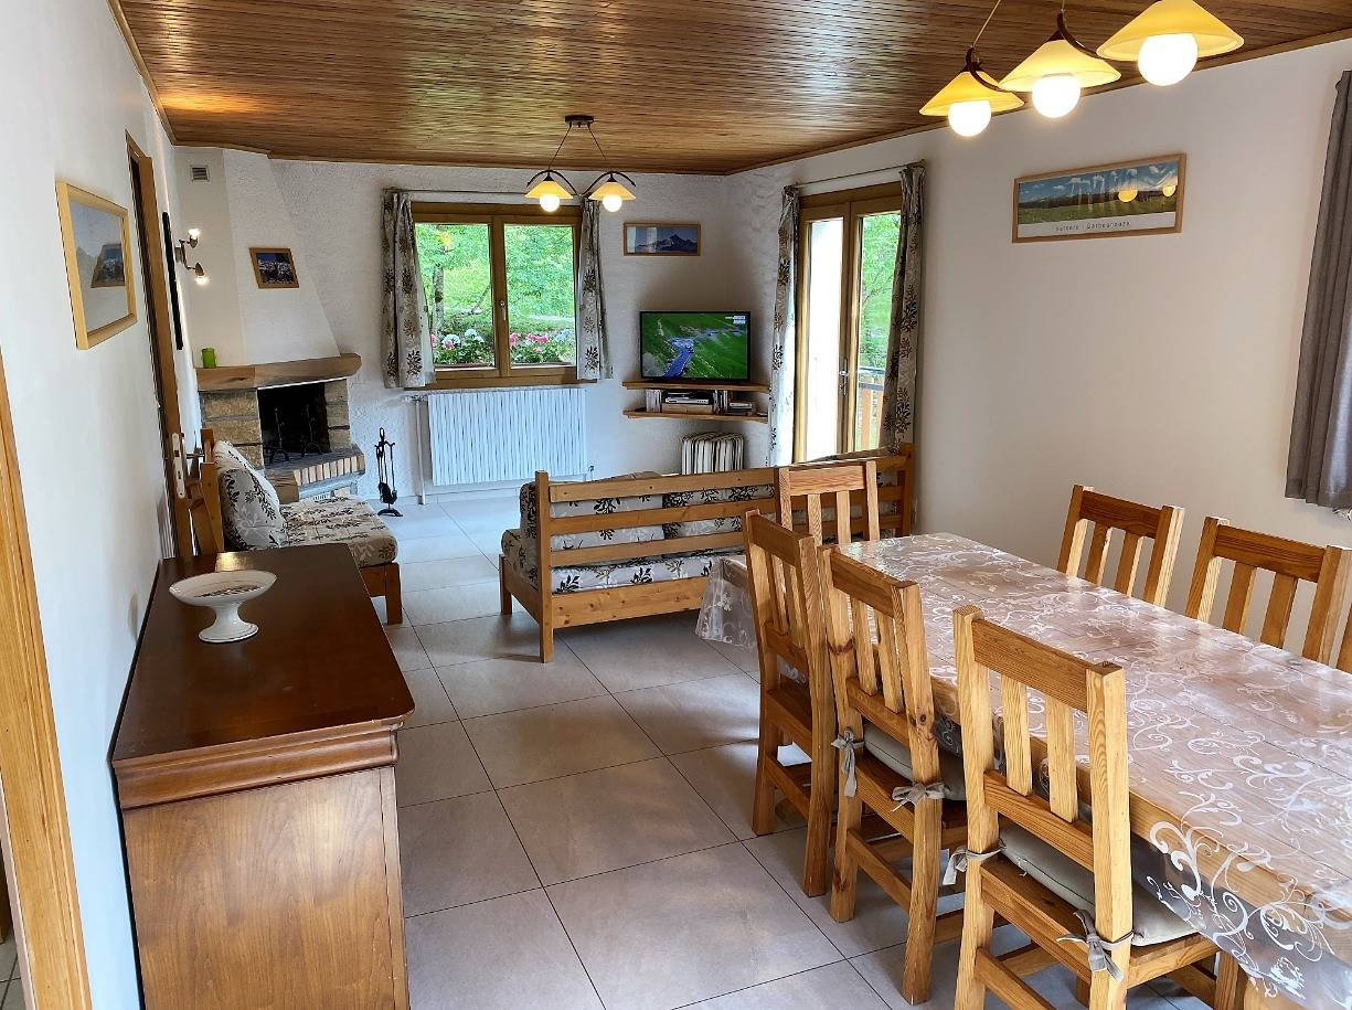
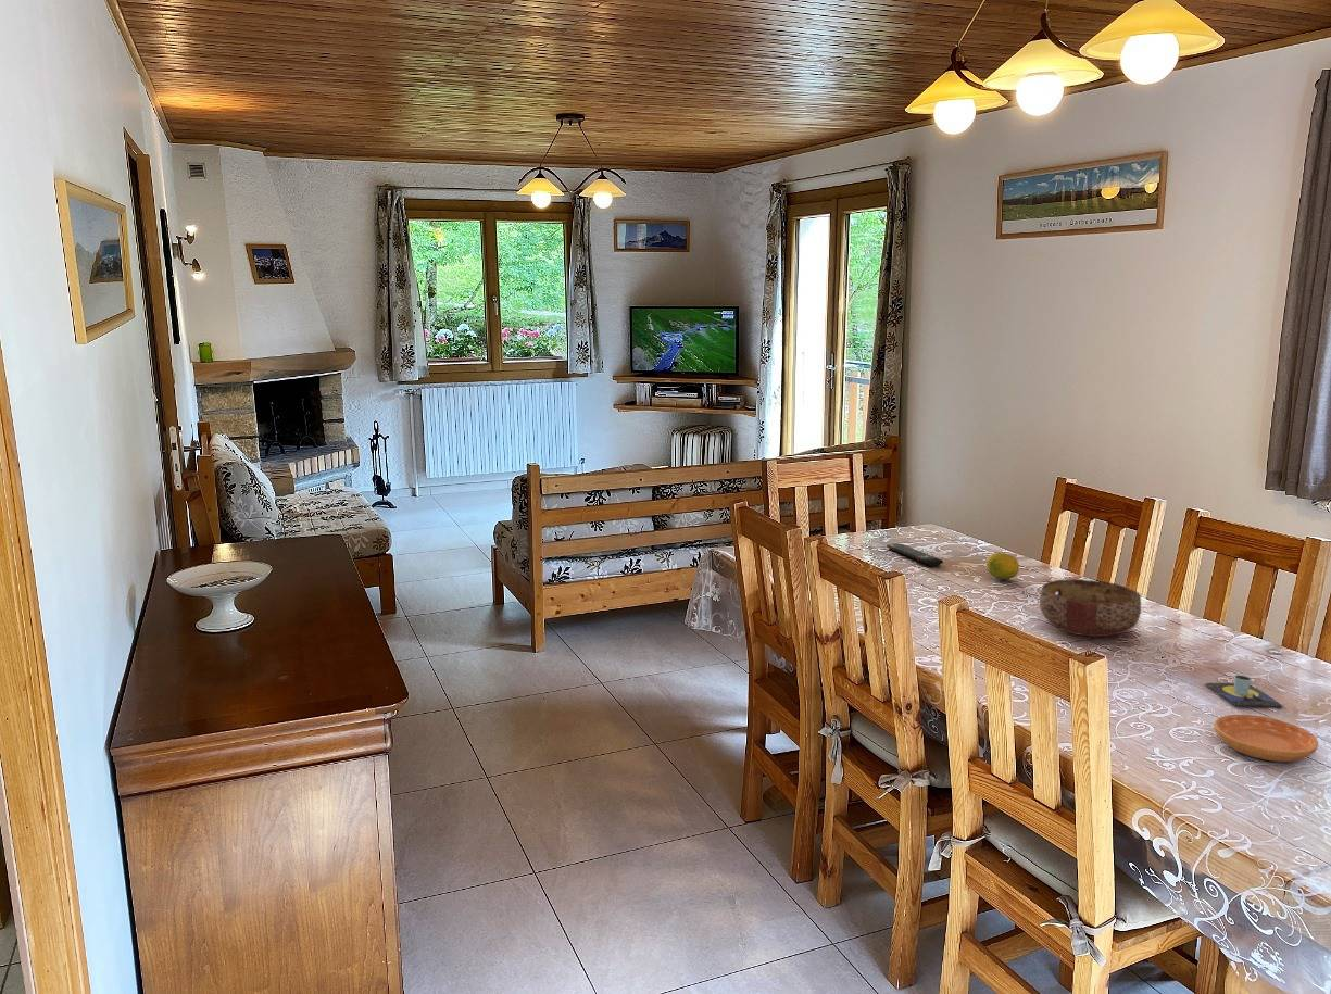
+ fruit [985,552,1020,580]
+ bowl [1039,578,1142,638]
+ remote control [886,542,944,567]
+ mug [1204,674,1285,708]
+ saucer [1214,714,1319,763]
